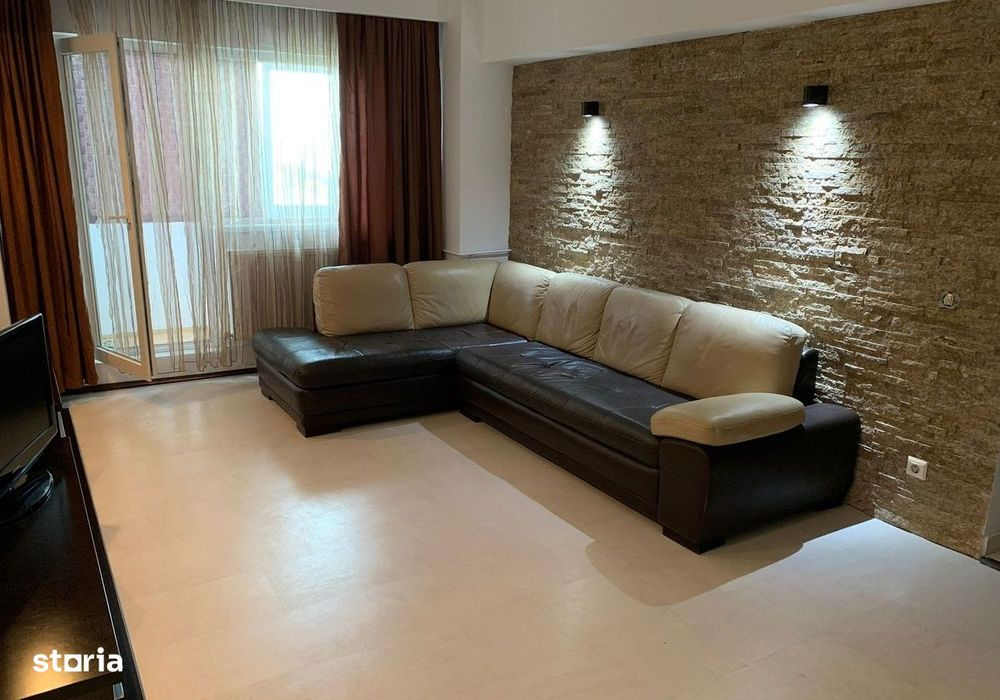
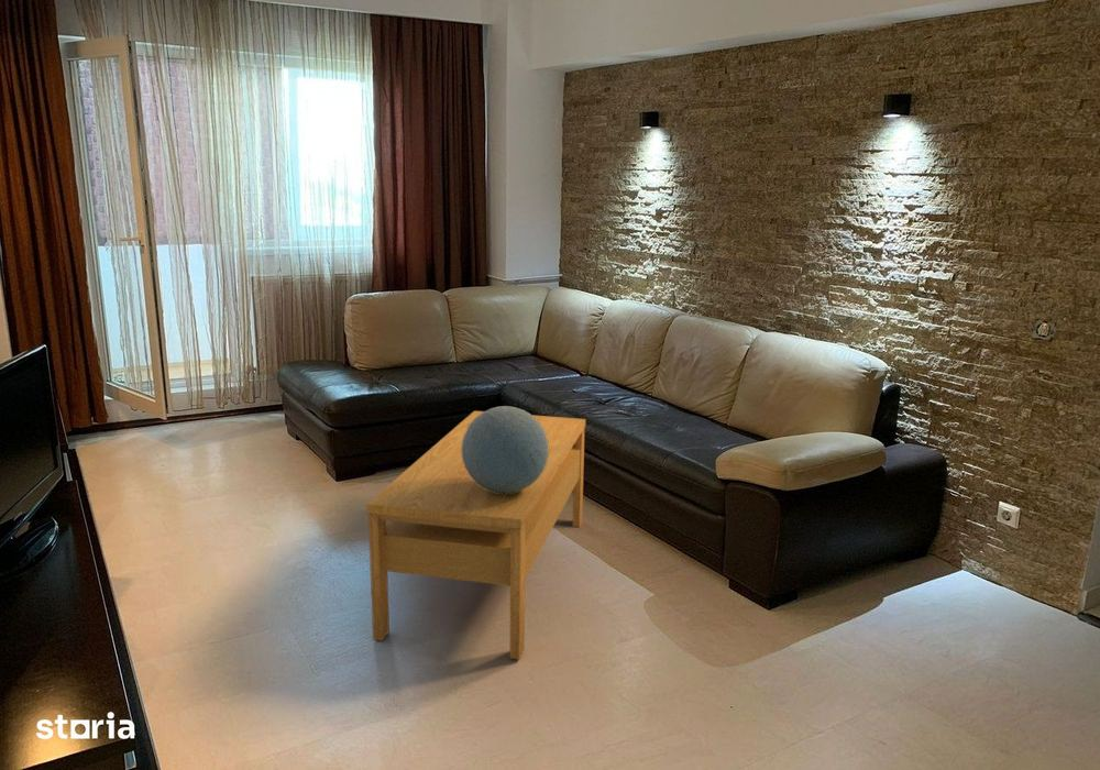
+ coffee table [365,410,586,661]
+ decorative orb [462,405,549,494]
